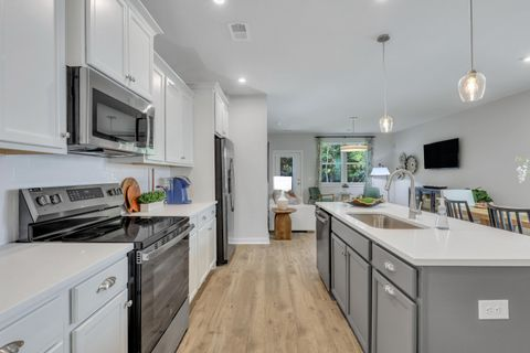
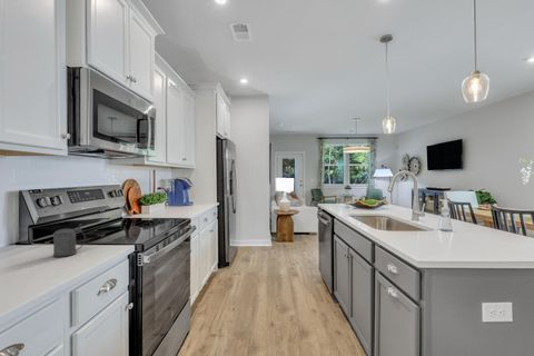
+ beer stein [52,222,87,258]
